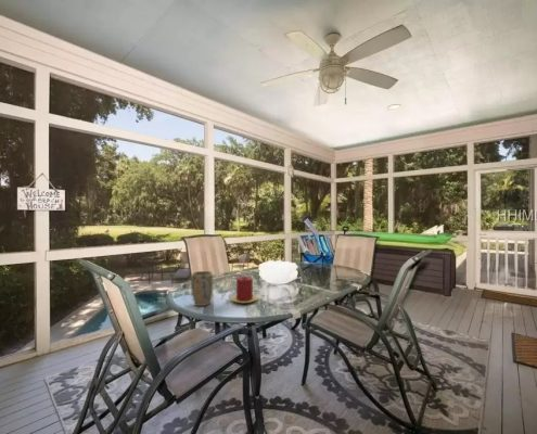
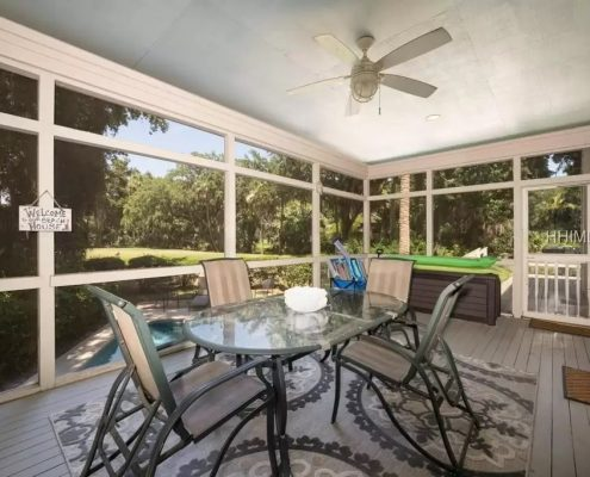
- candle [230,276,259,304]
- plant pot [190,270,214,307]
